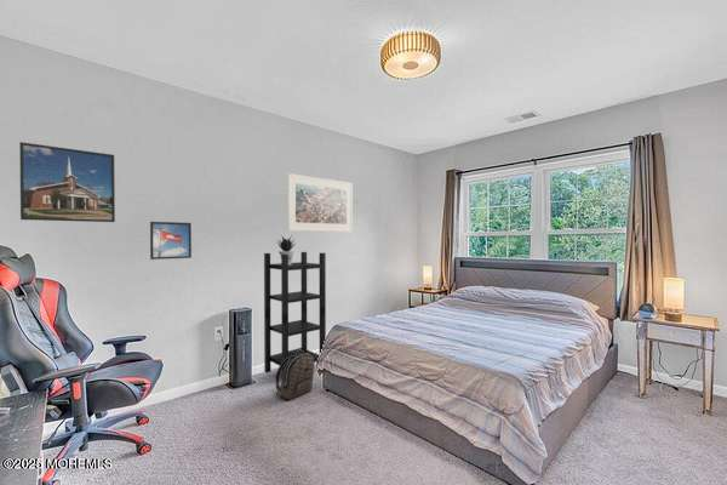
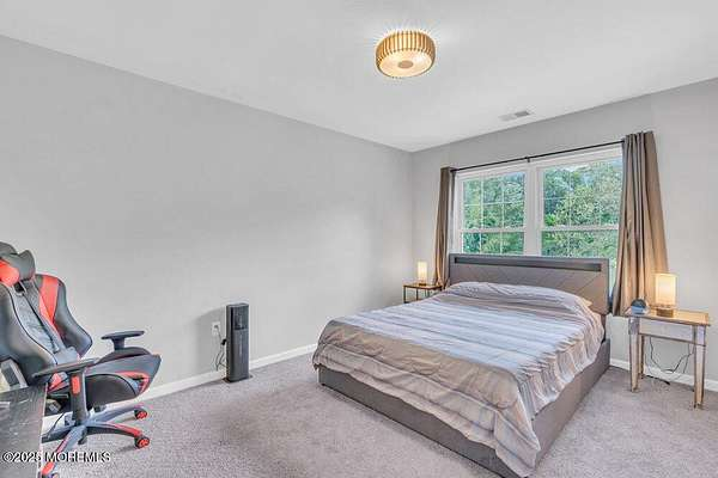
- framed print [149,221,193,261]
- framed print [286,172,354,233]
- backpack [275,349,315,403]
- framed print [18,141,116,223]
- shelving unit [263,251,327,377]
- potted plant [275,234,297,266]
